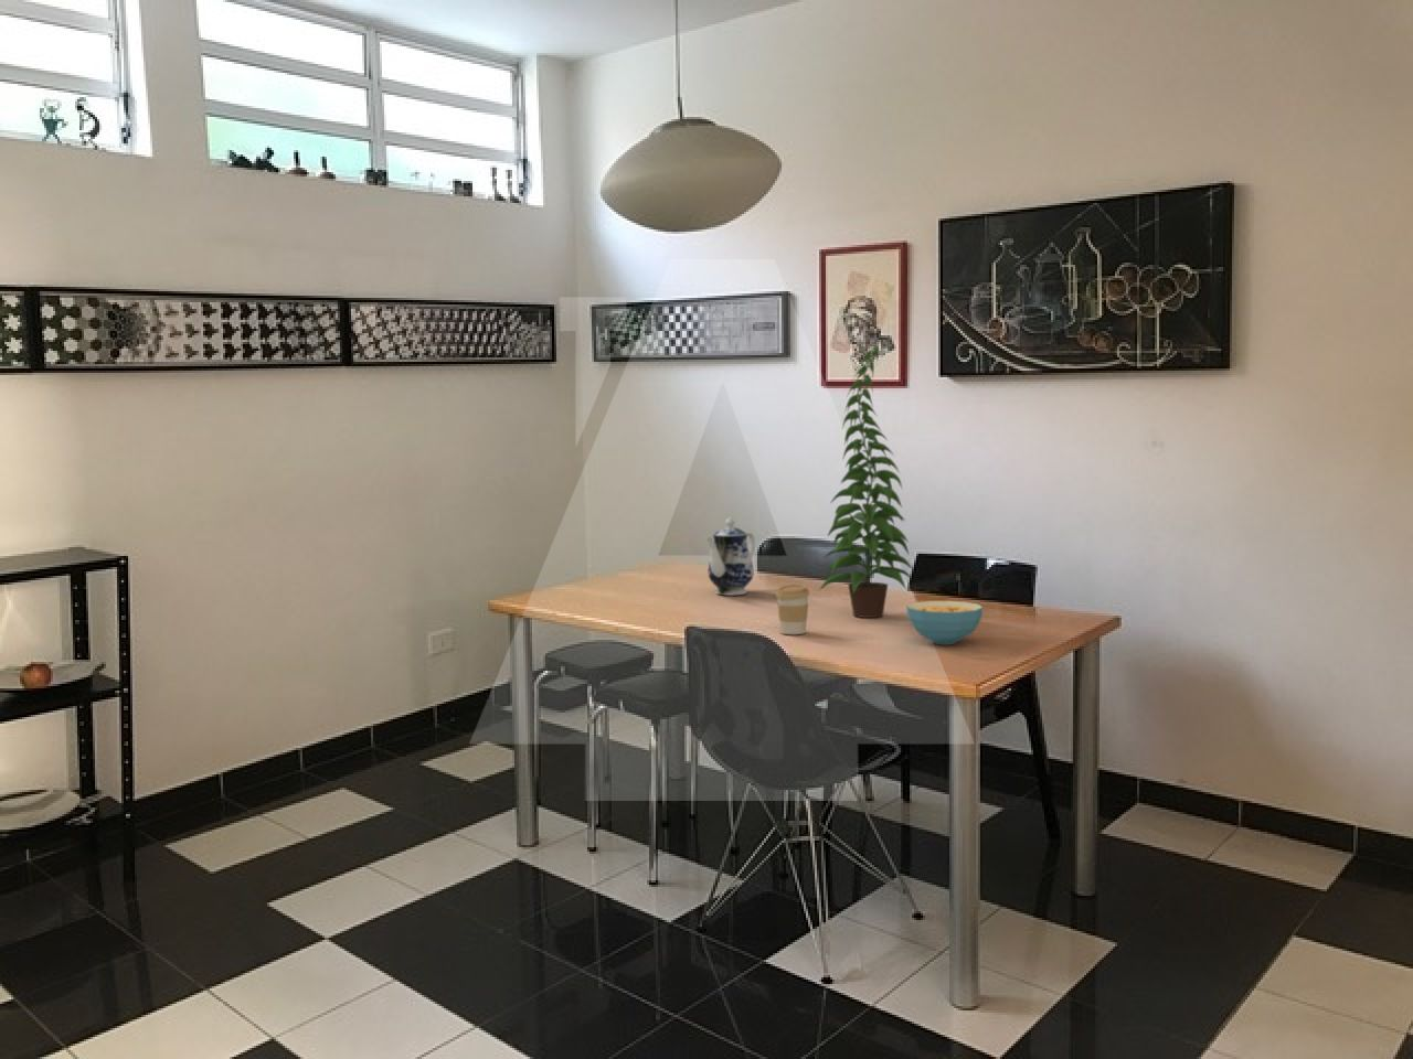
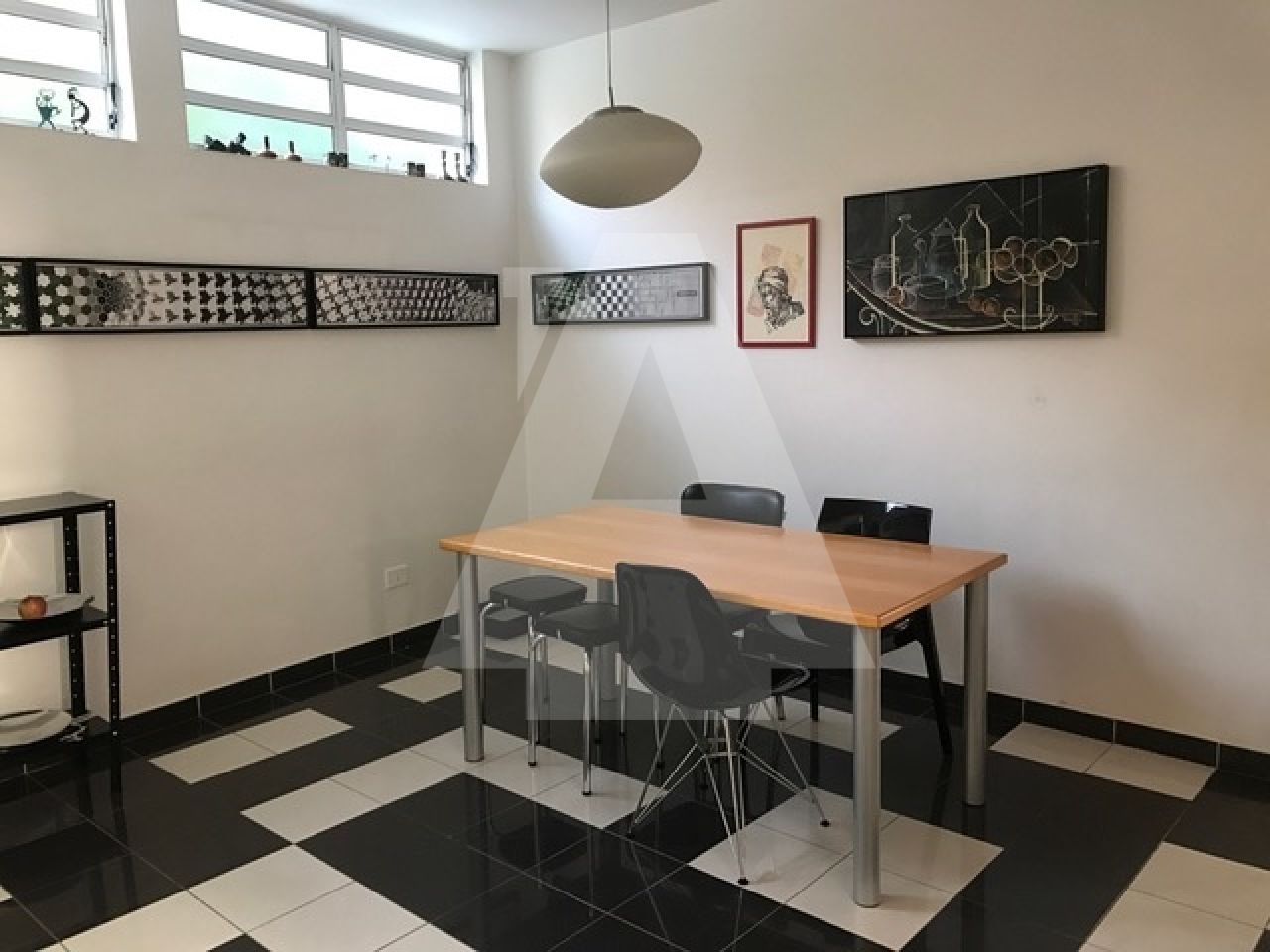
- plant [818,345,915,618]
- coffee cup [775,584,810,635]
- cereal bowl [906,600,984,645]
- teapot [704,517,757,596]
